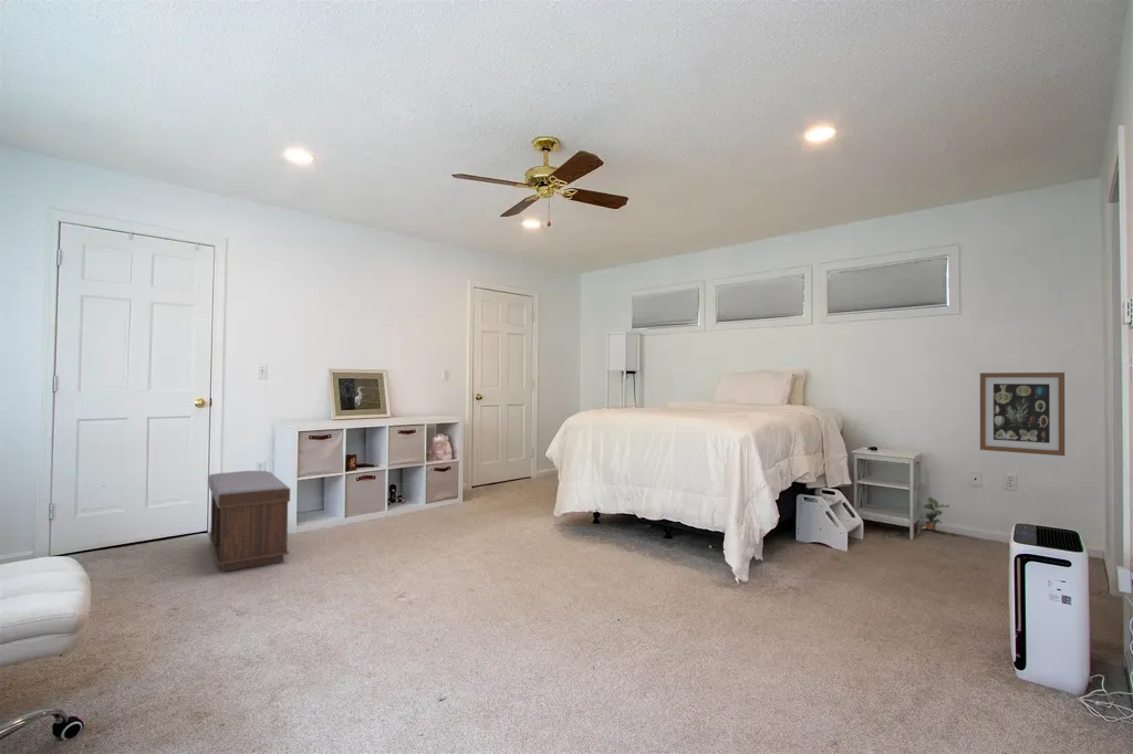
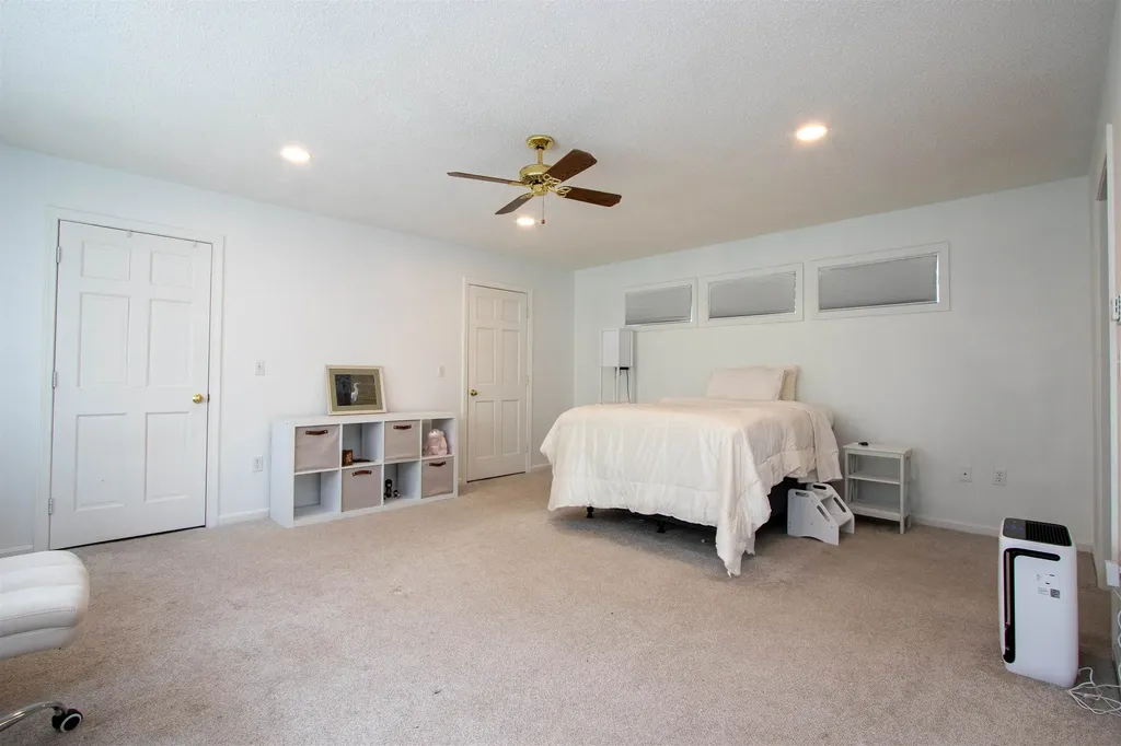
- bench [207,470,291,573]
- potted plant [917,495,950,532]
- wall art [979,371,1066,457]
